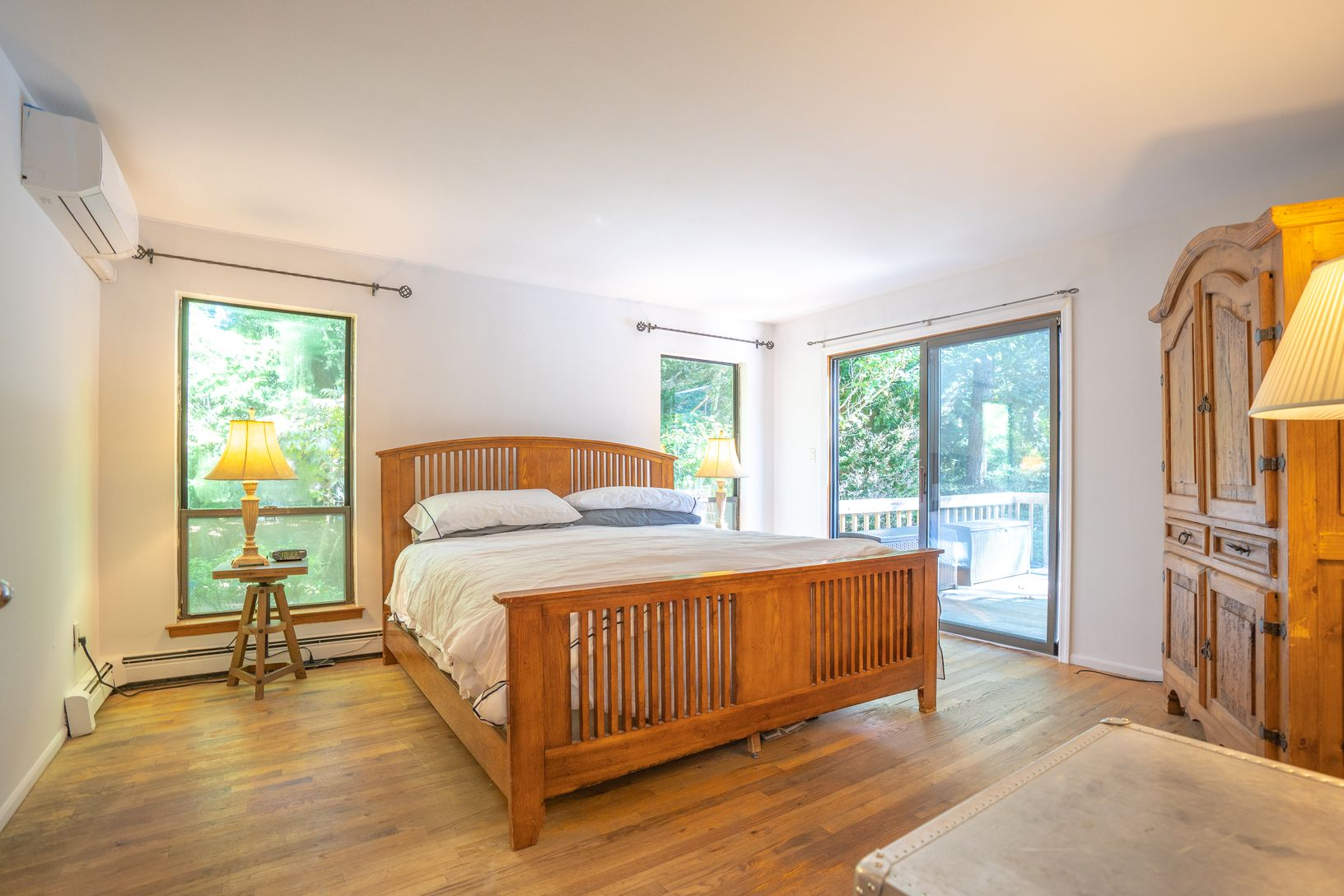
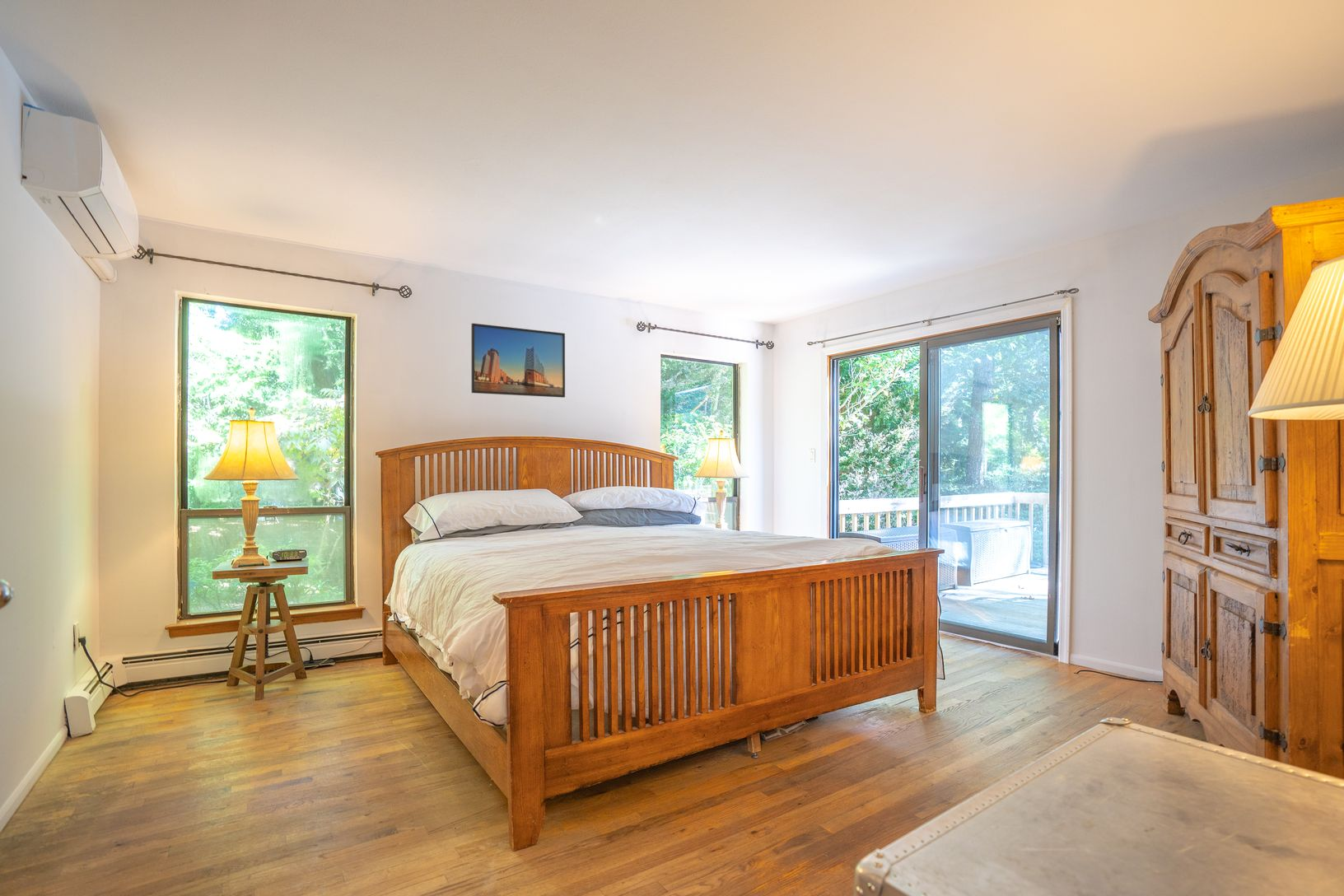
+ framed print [470,323,566,399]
